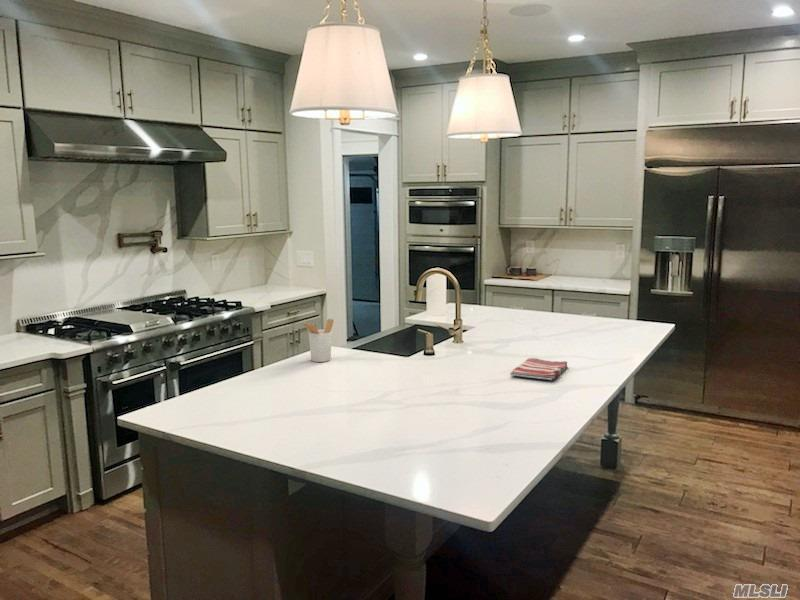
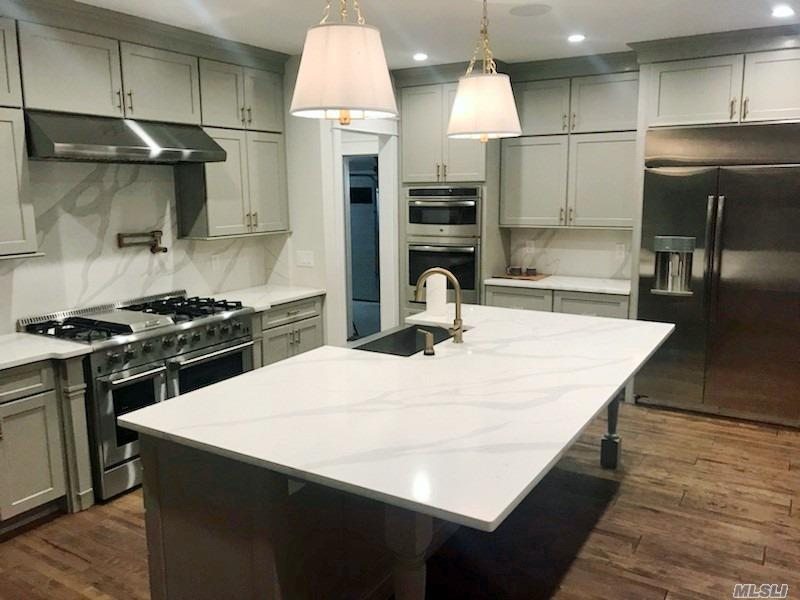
- dish towel [509,357,568,381]
- utensil holder [301,318,335,363]
